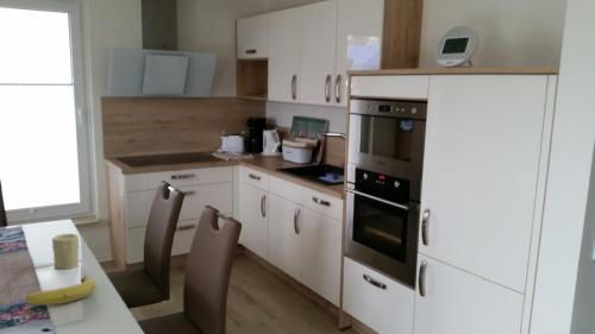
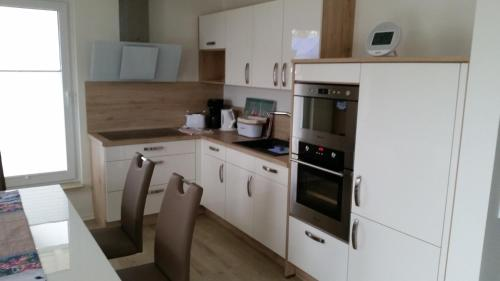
- candle [51,233,80,270]
- fruit [25,275,98,307]
